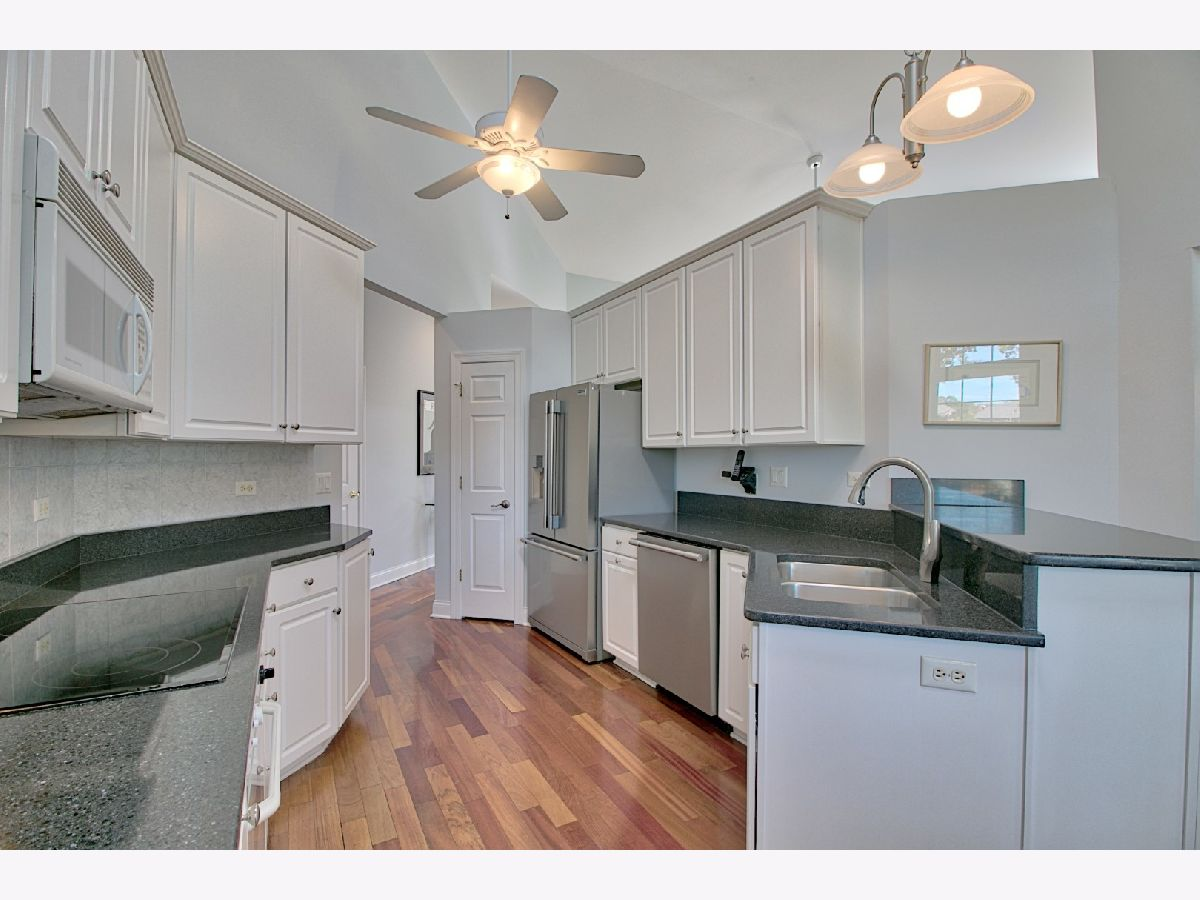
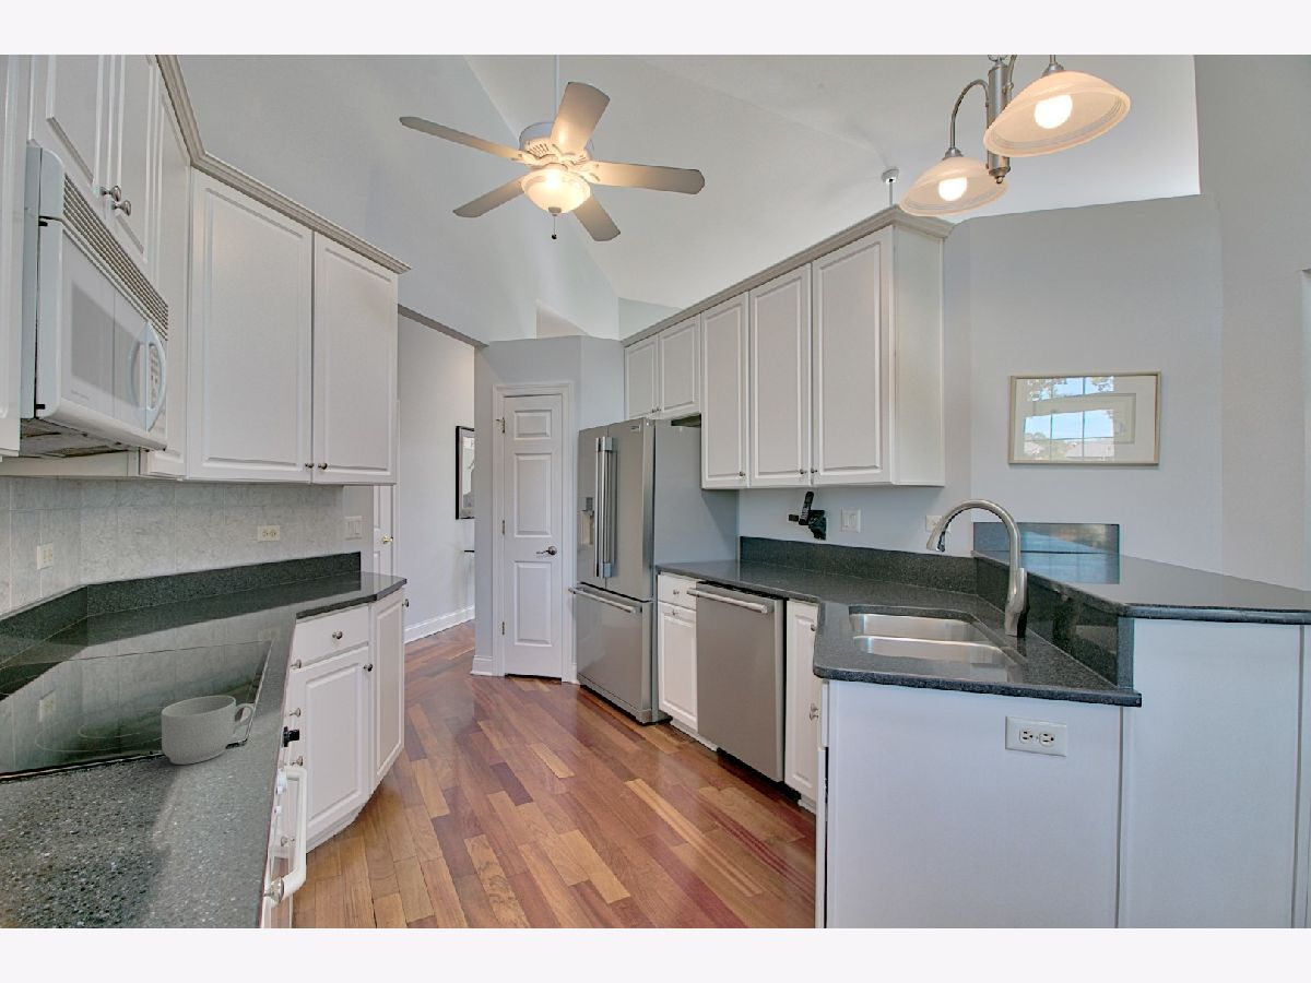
+ mug [161,695,256,766]
